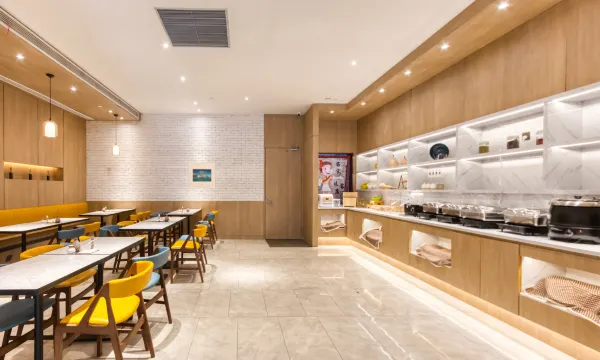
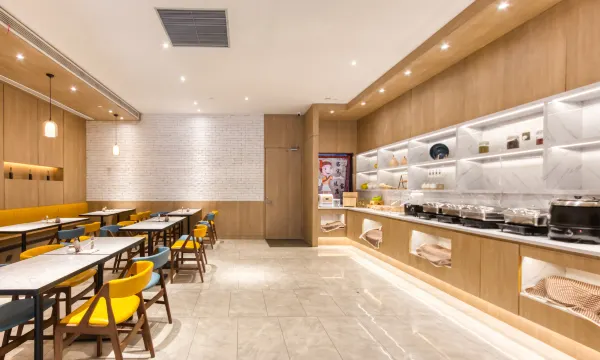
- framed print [188,161,216,189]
